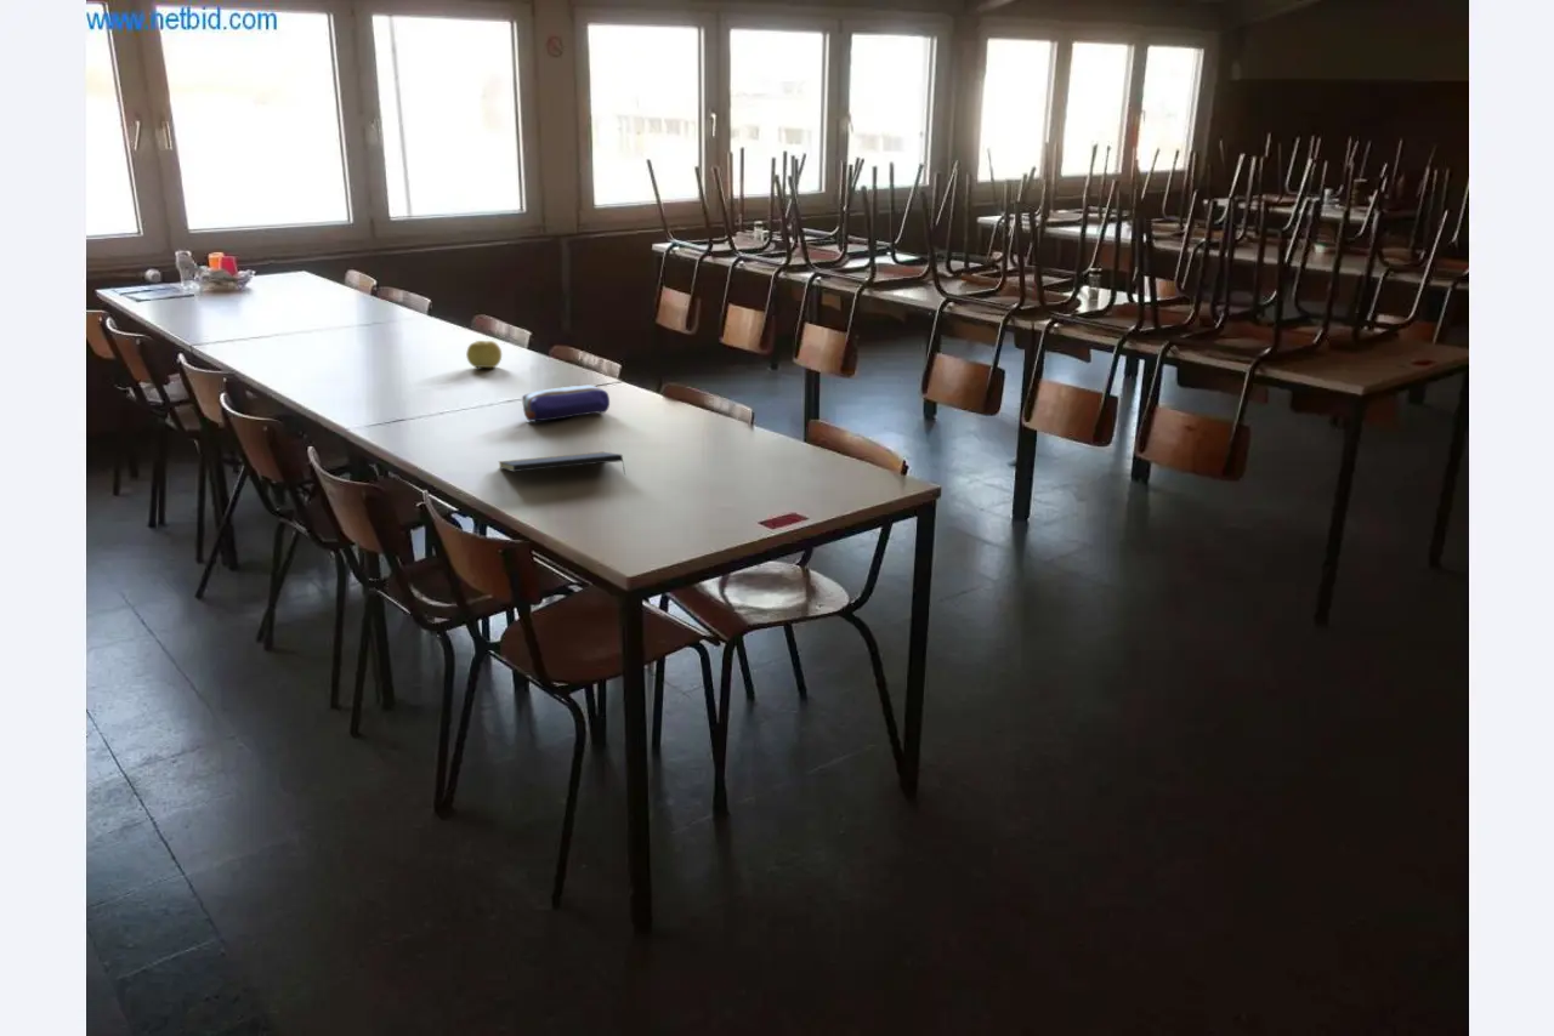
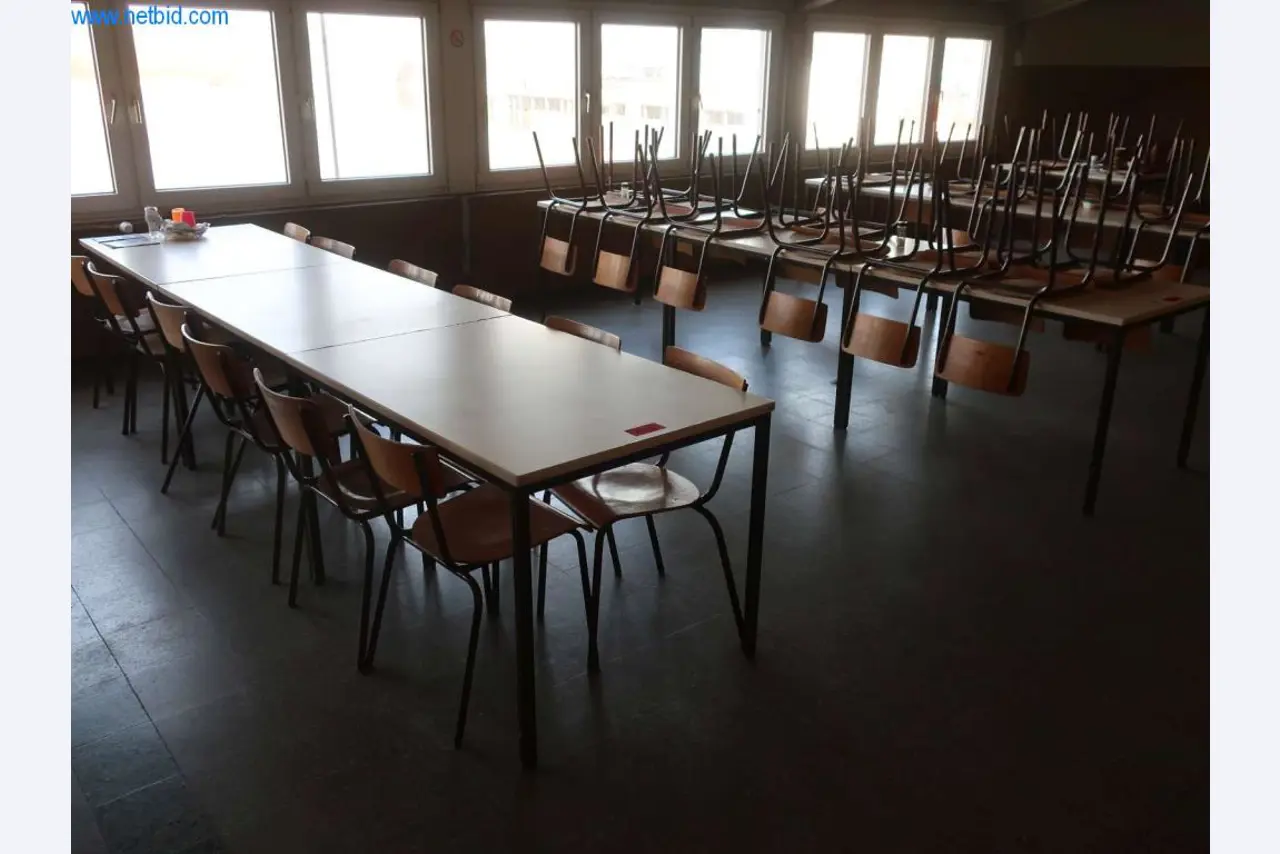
- notepad [498,451,626,476]
- pencil case [521,383,611,422]
- fruit [465,340,503,369]
